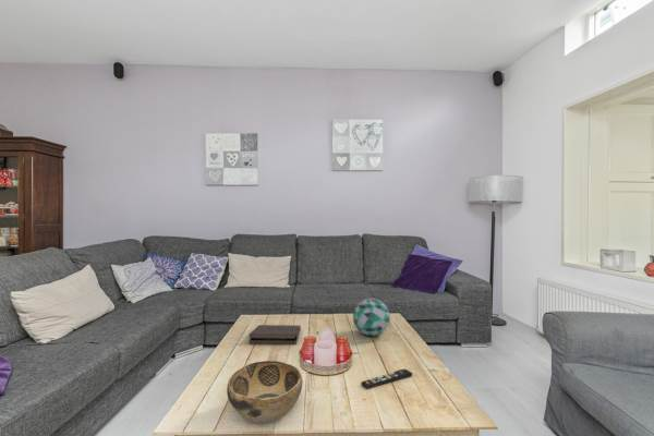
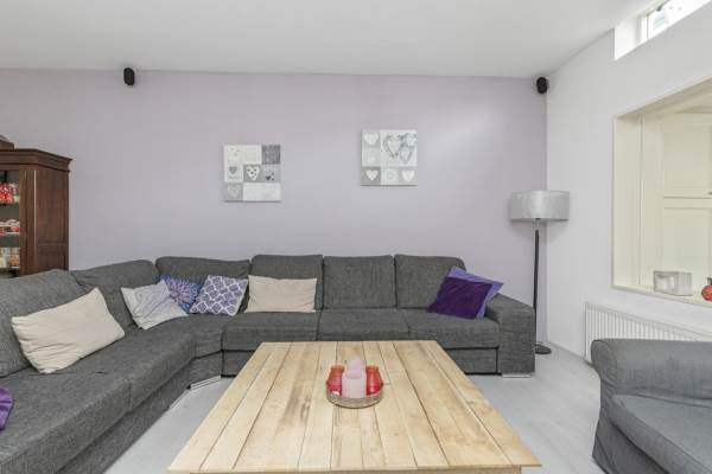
- pizza box [247,324,302,346]
- remote control [360,367,413,390]
- decorative ball [352,298,391,337]
- decorative bowl [226,360,304,424]
